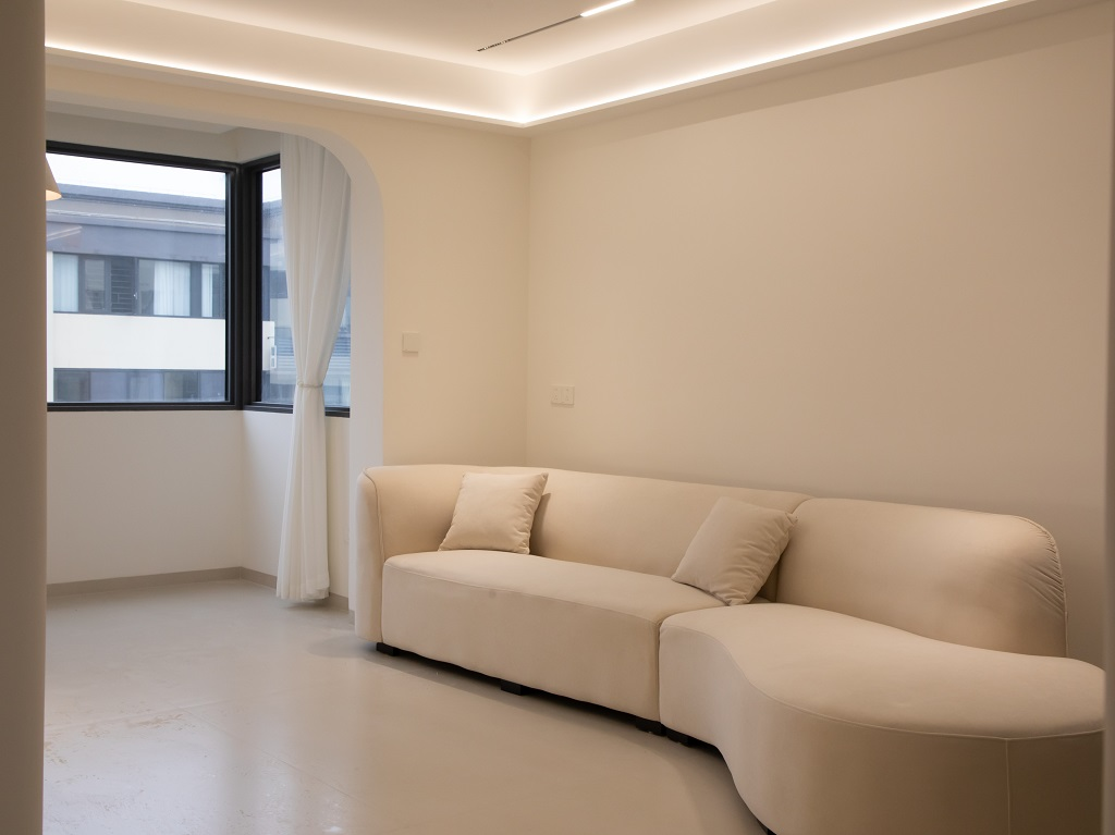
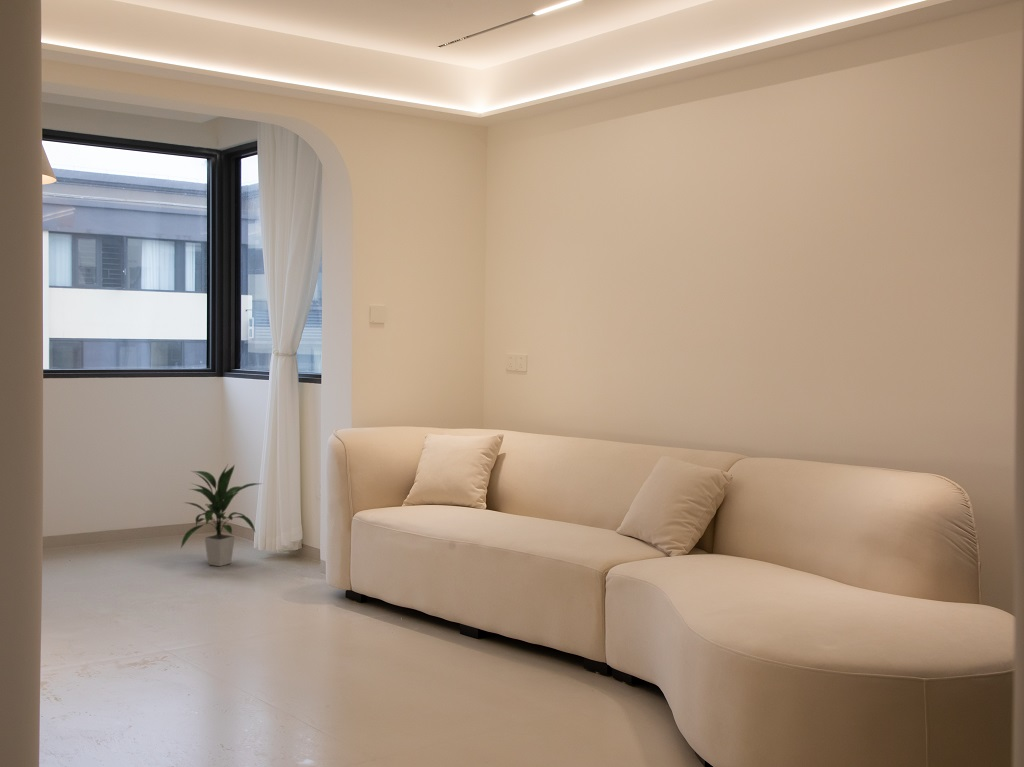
+ indoor plant [179,463,265,567]
